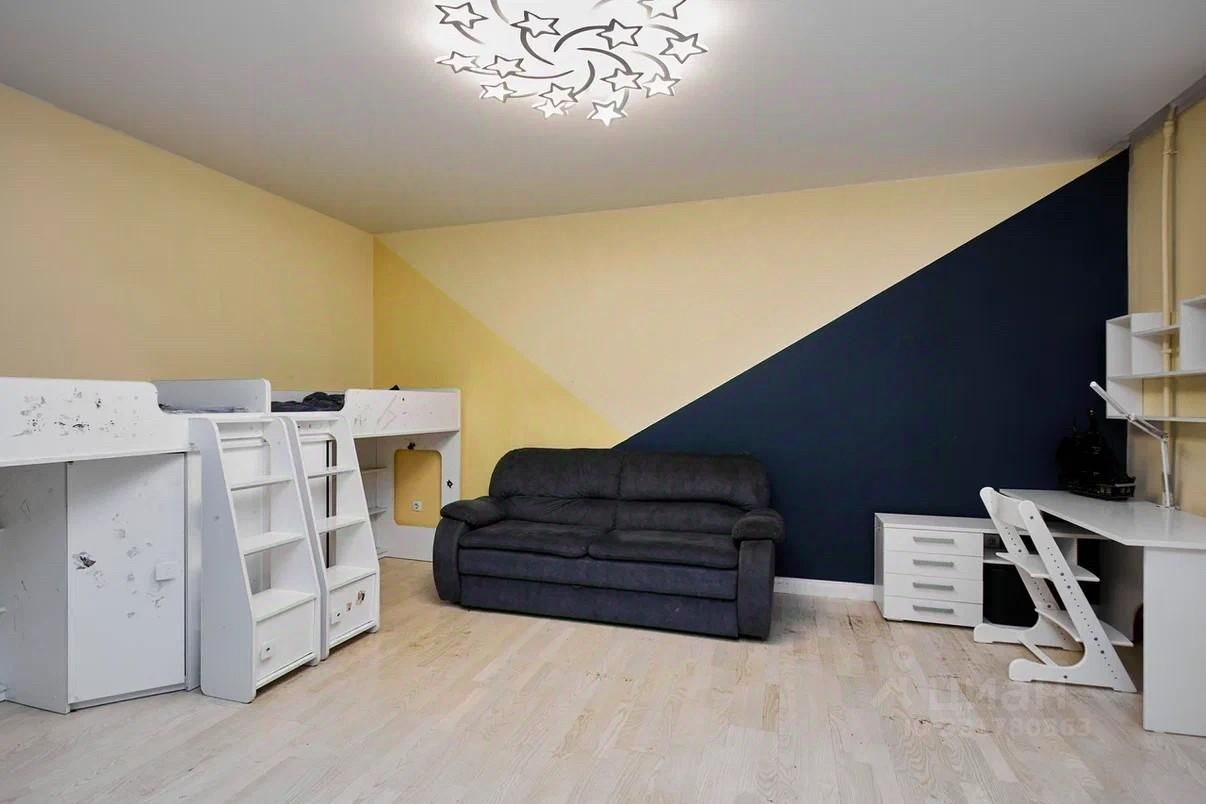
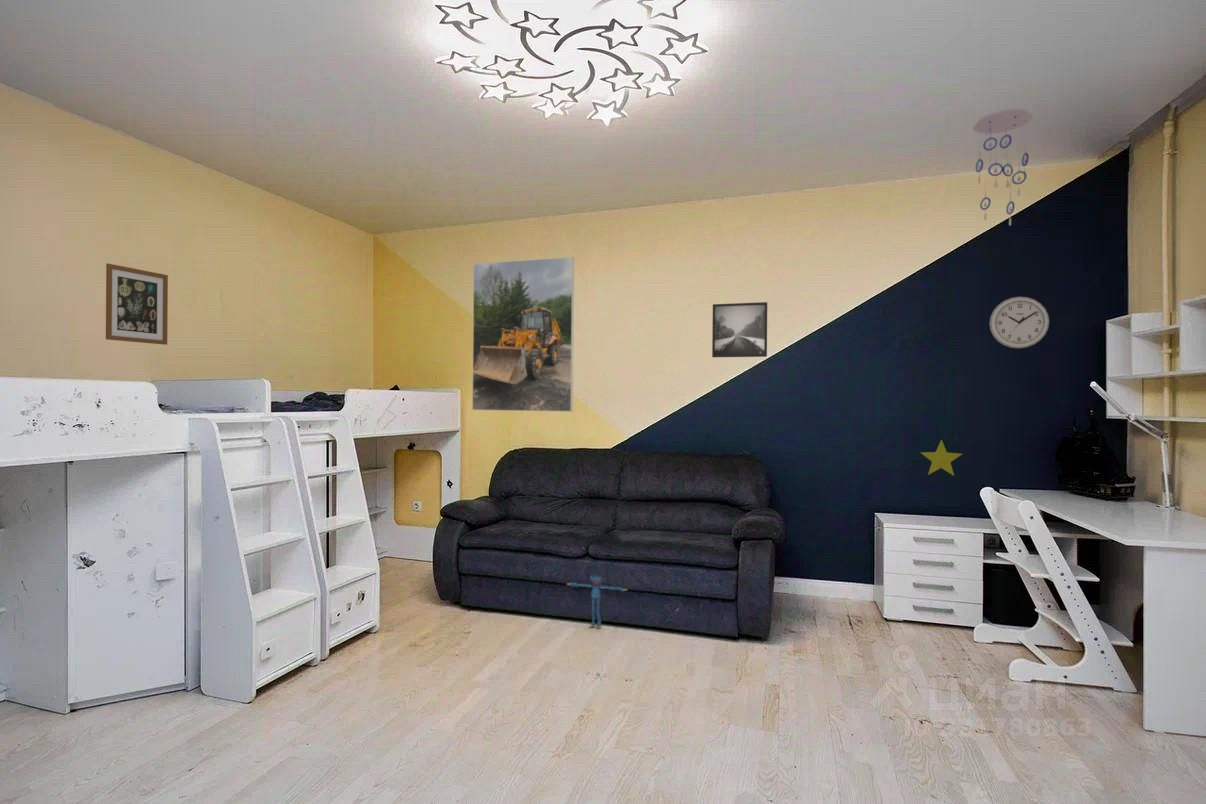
+ plush toy [565,575,628,630]
+ wall clock [988,296,1050,349]
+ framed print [471,256,575,413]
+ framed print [711,301,768,358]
+ wall art [105,263,169,346]
+ decorative star [920,439,963,477]
+ ceiling mobile [972,108,1034,227]
